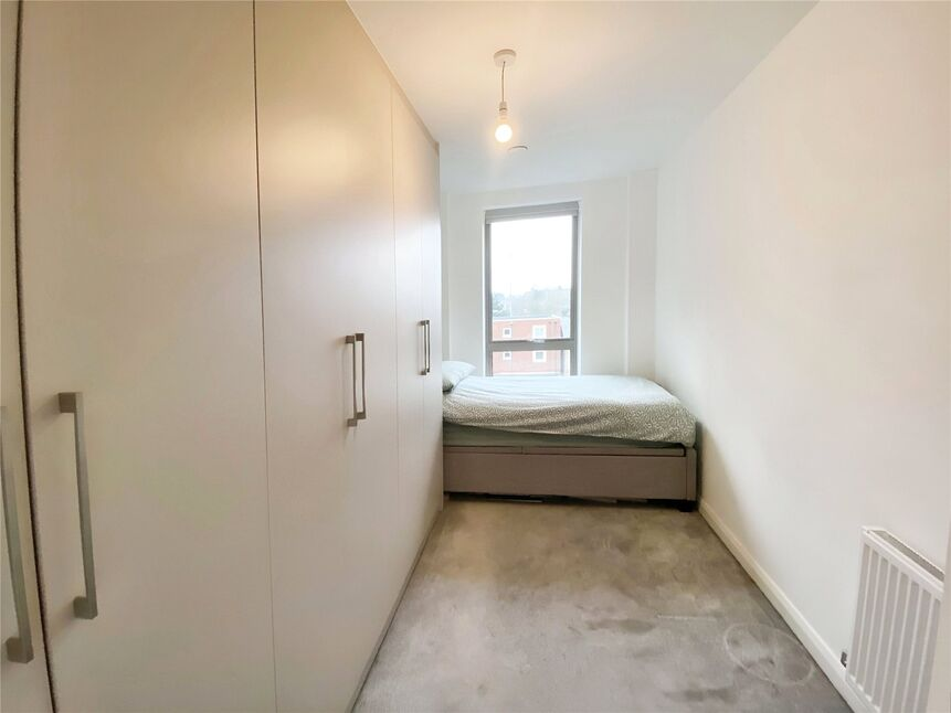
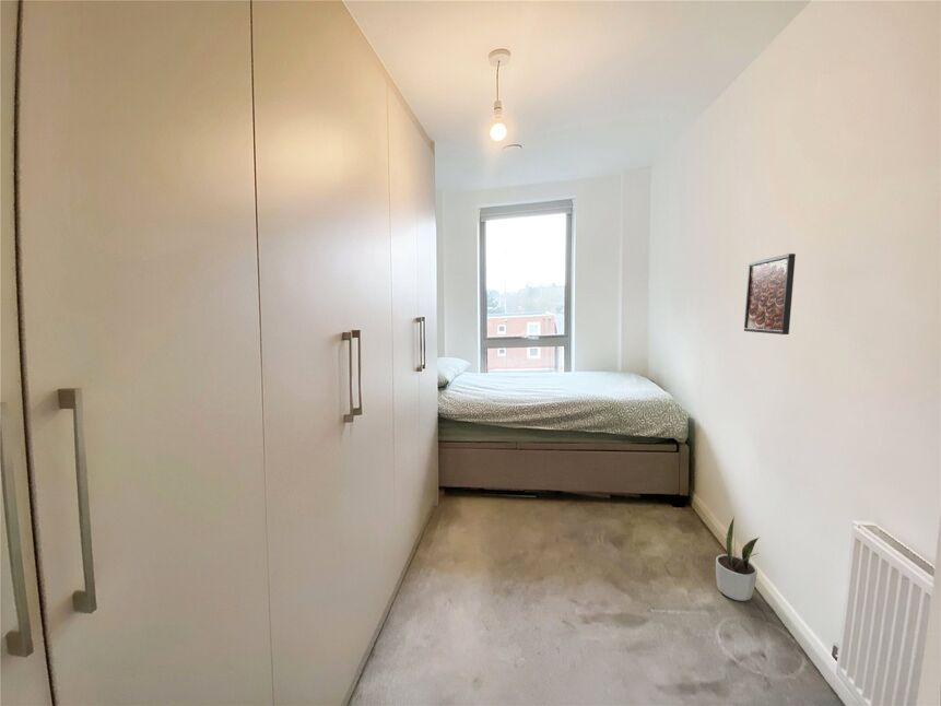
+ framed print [743,252,797,336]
+ potted plant [715,516,760,602]
